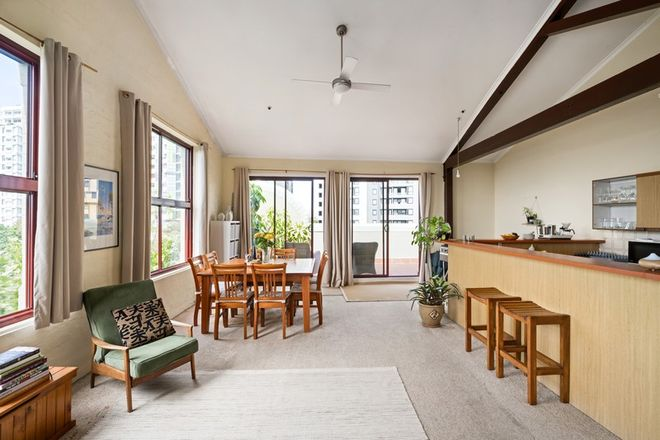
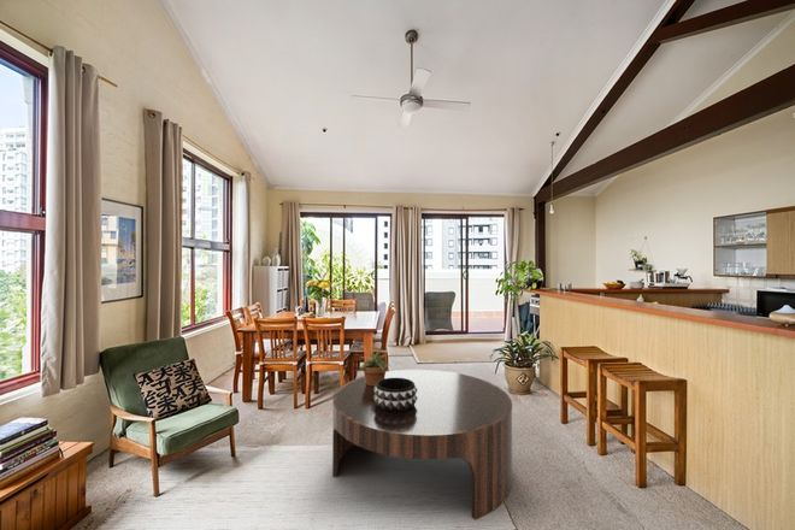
+ potted plant [358,348,394,385]
+ decorative bowl [373,378,418,412]
+ coffee table [331,369,513,522]
